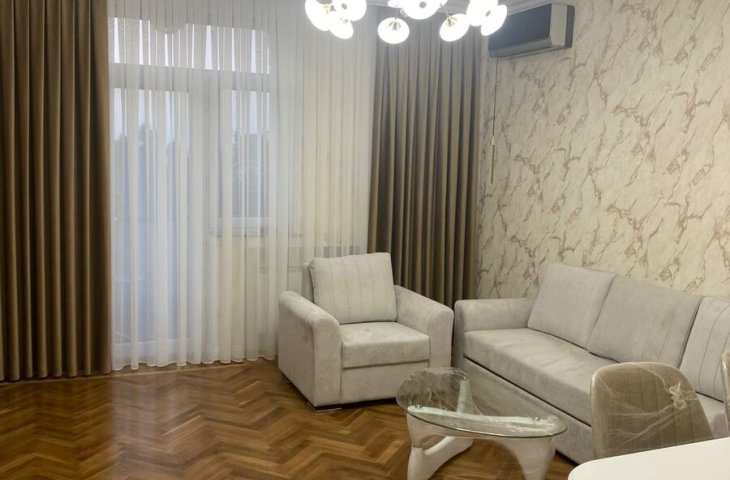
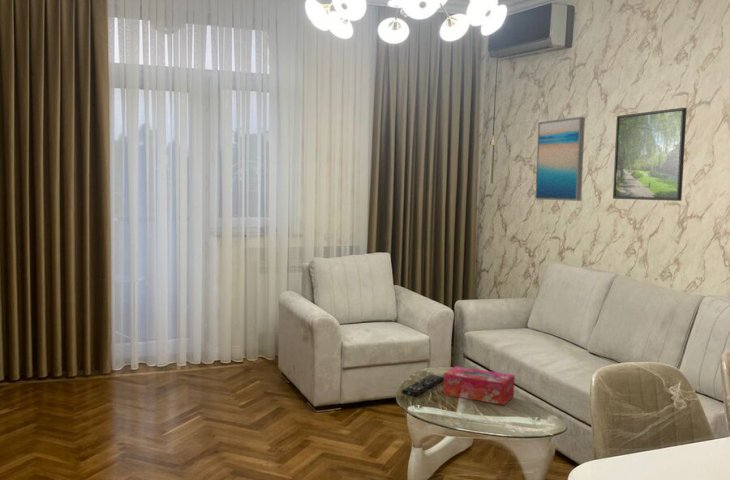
+ wall art [534,116,586,202]
+ tissue box [442,365,516,406]
+ remote control [401,374,444,397]
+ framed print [612,107,688,202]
